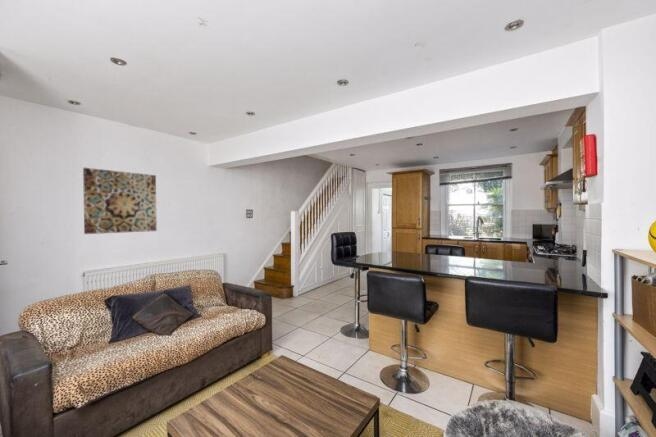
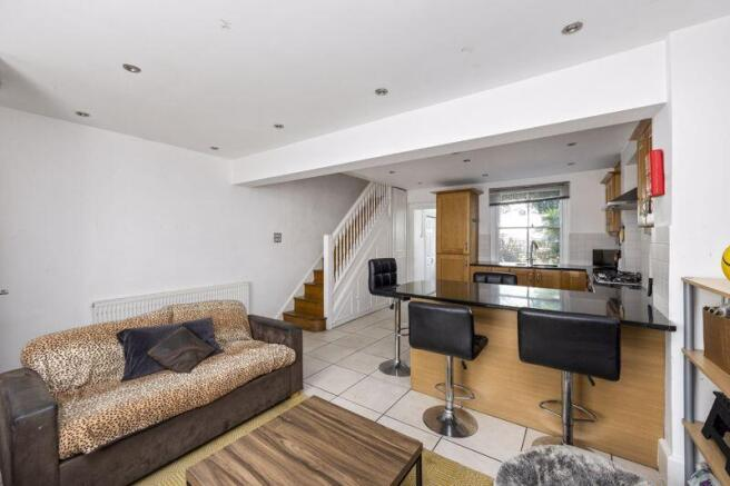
- wall art [82,167,158,235]
